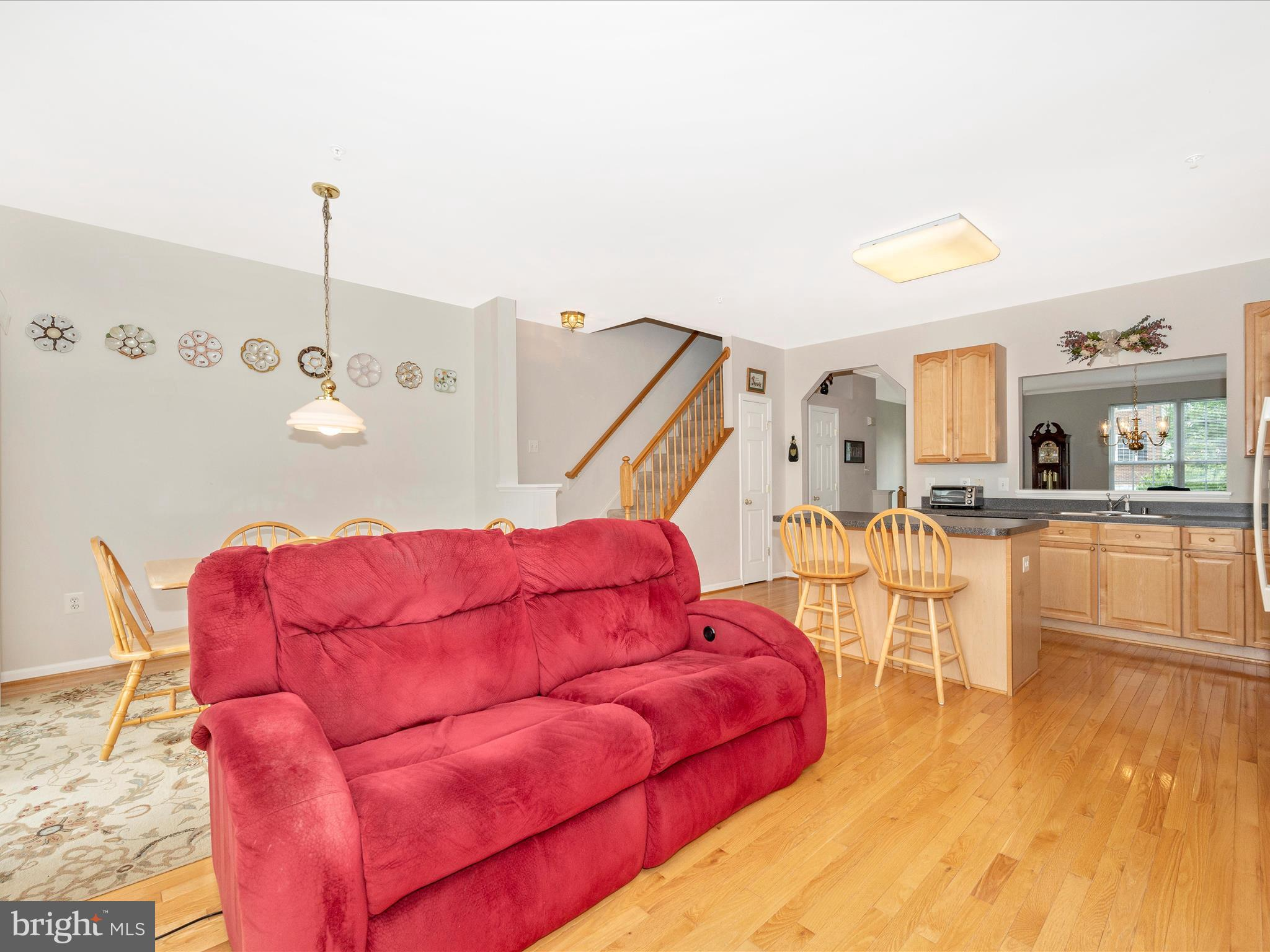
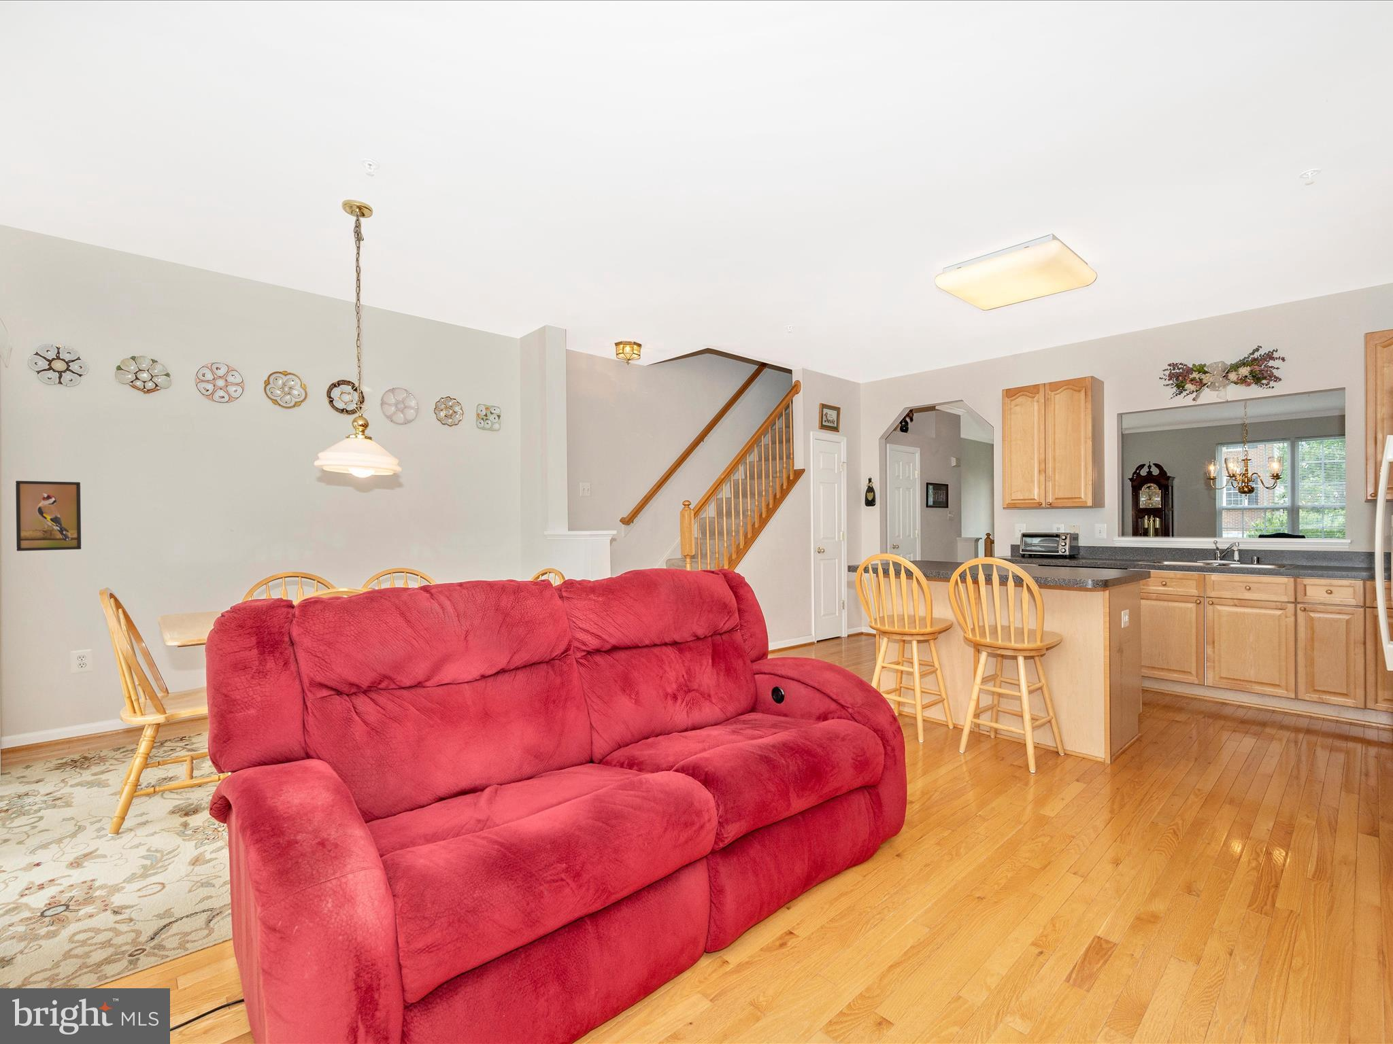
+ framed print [15,480,81,552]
